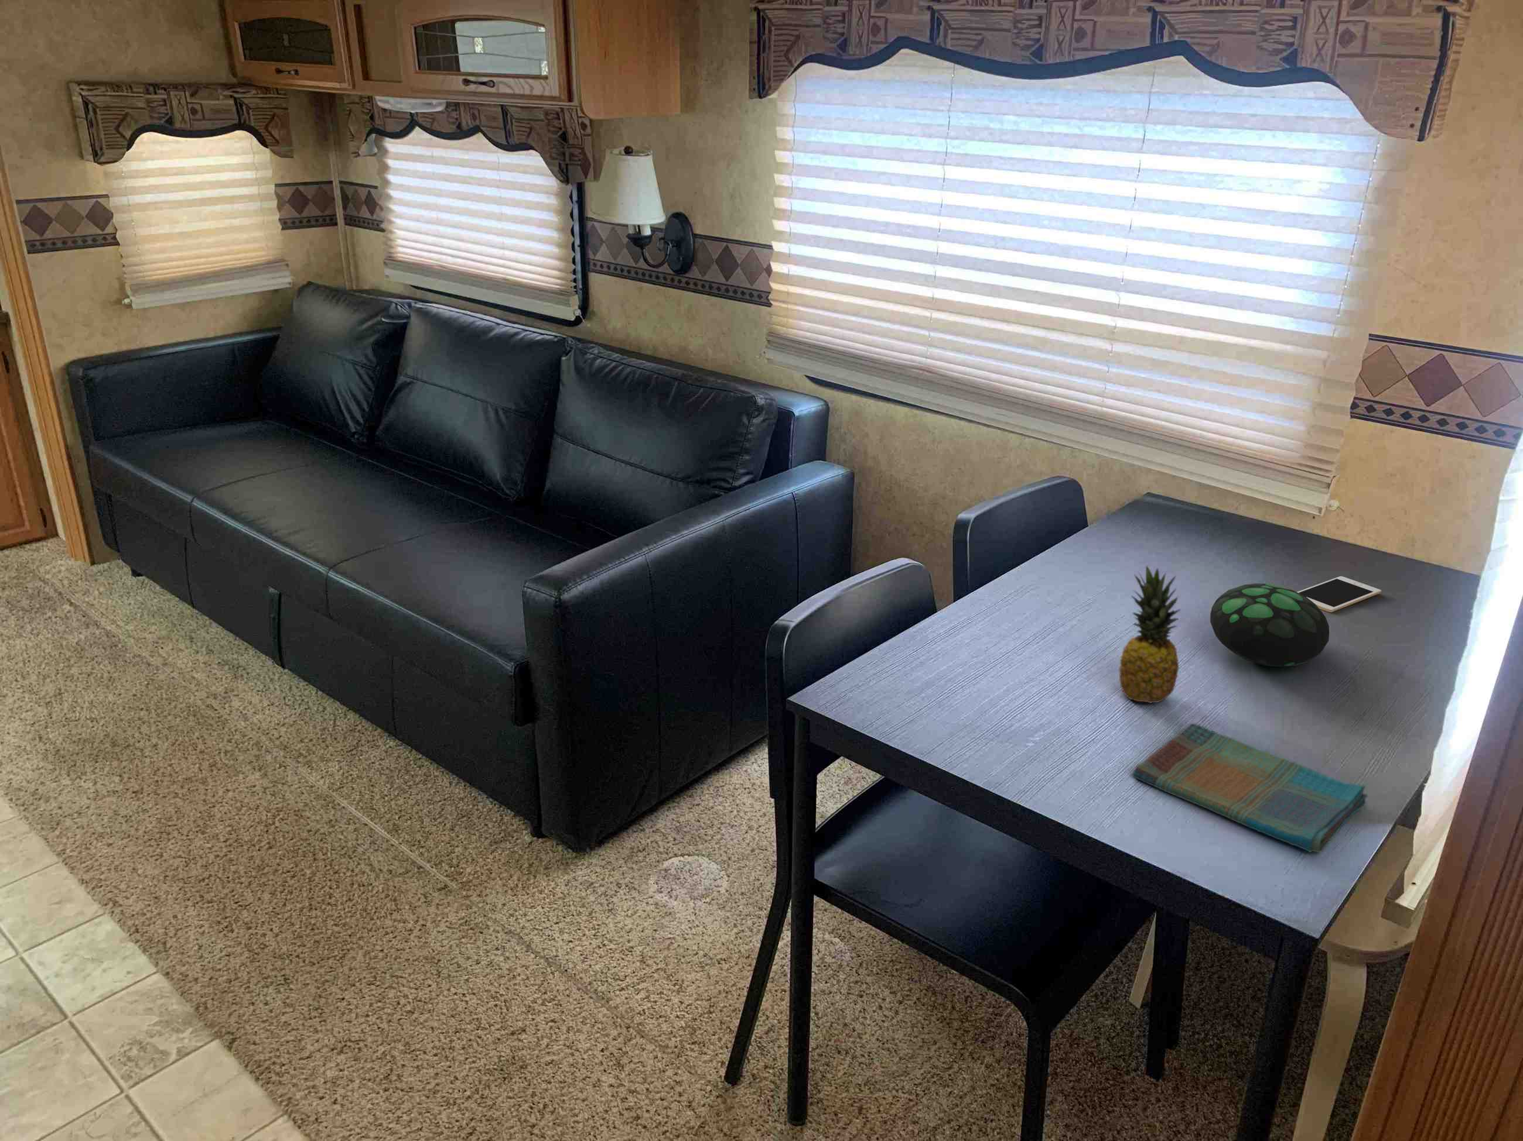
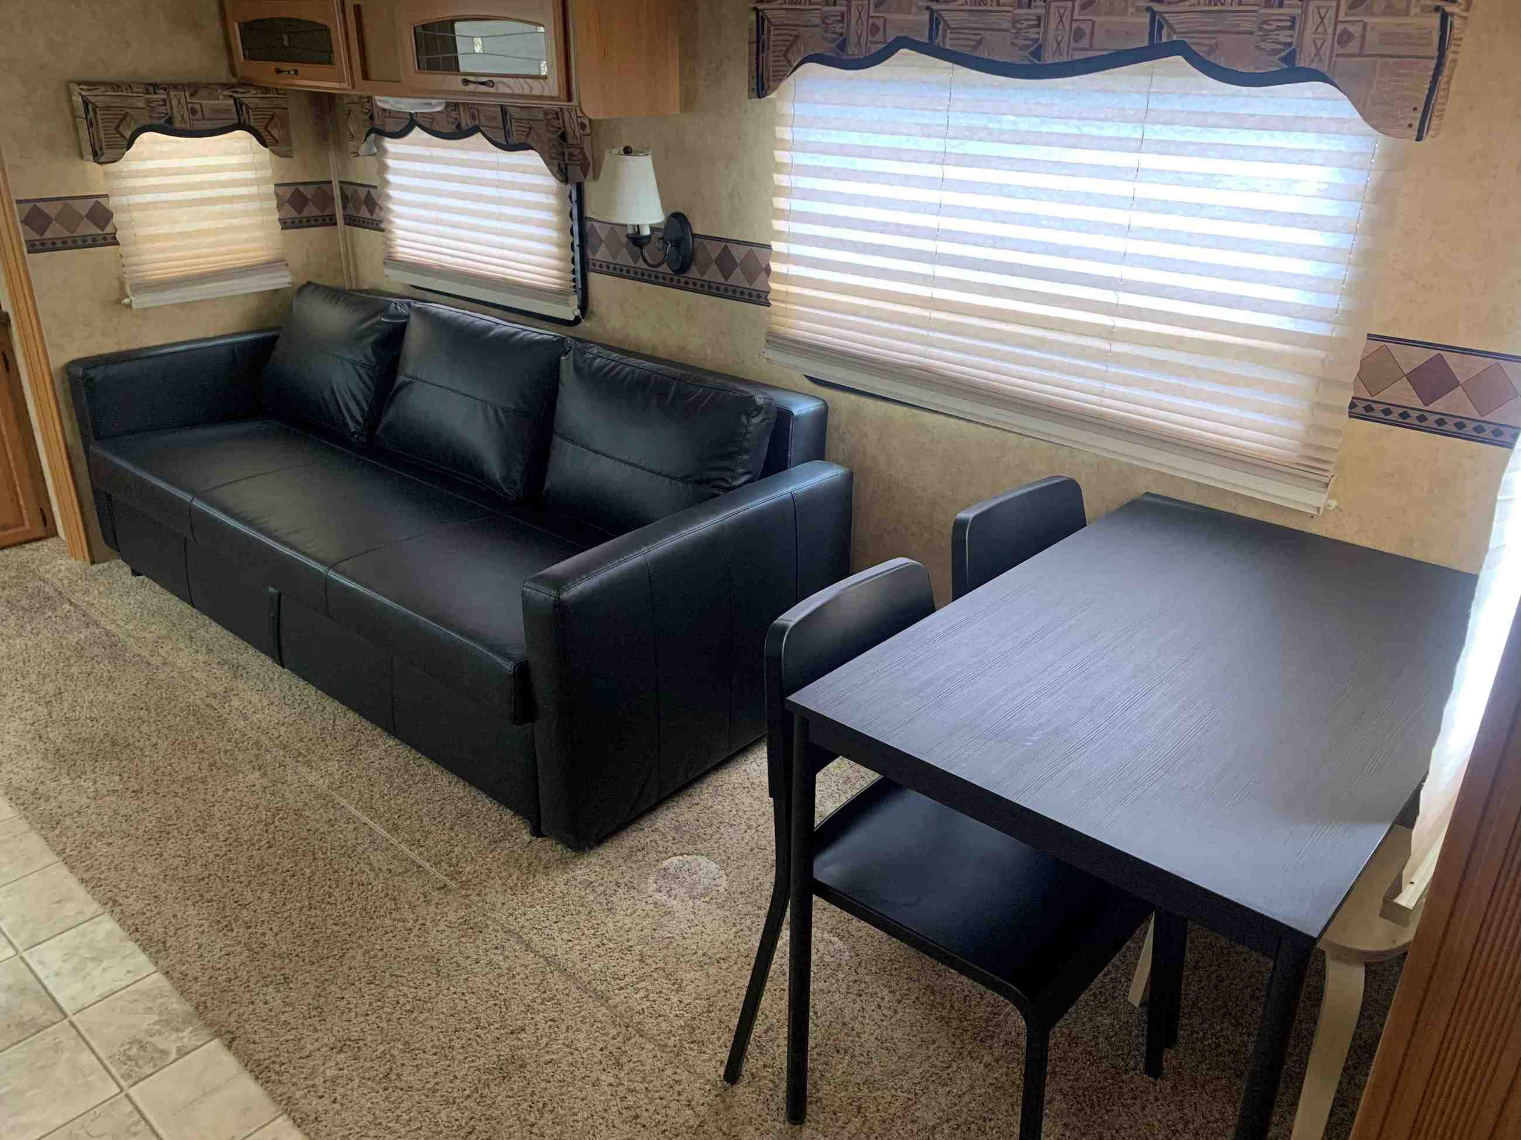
- fruit [1118,565,1181,704]
- dish towel [1132,723,1368,853]
- cell phone [1298,575,1381,612]
- decorative egg [1210,582,1330,668]
